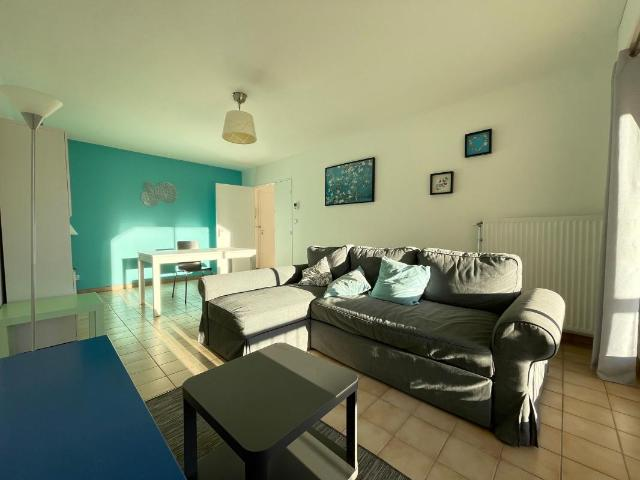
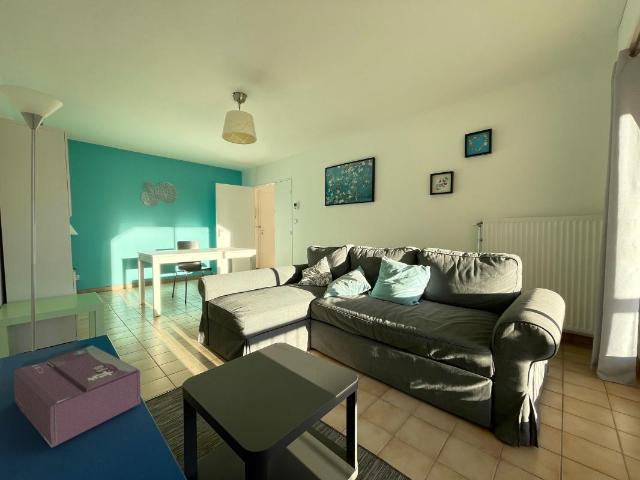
+ tissue box [13,345,142,448]
